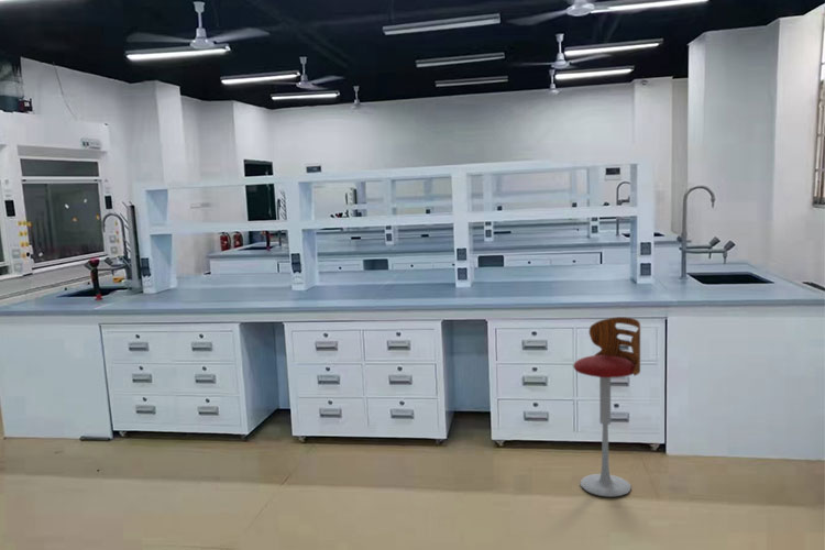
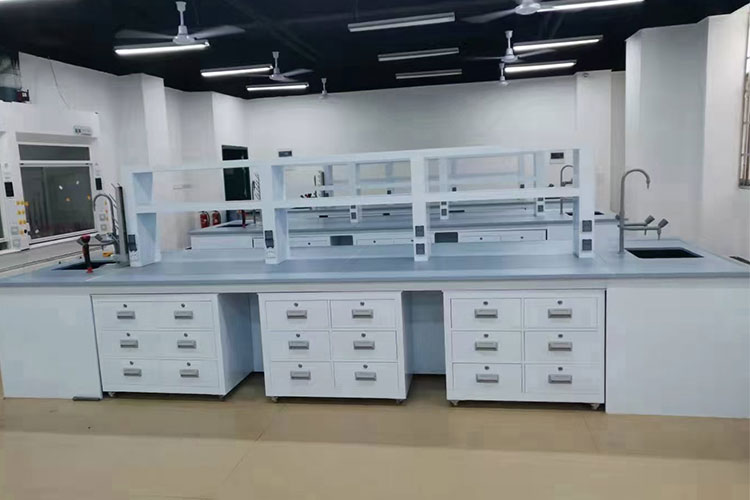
- bar stool [572,316,641,498]
